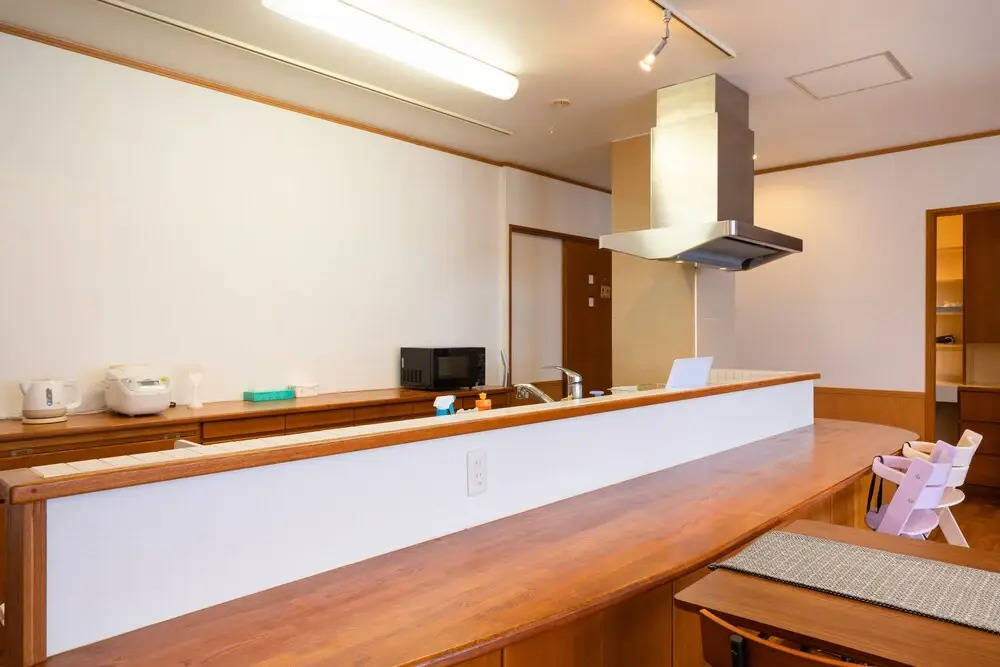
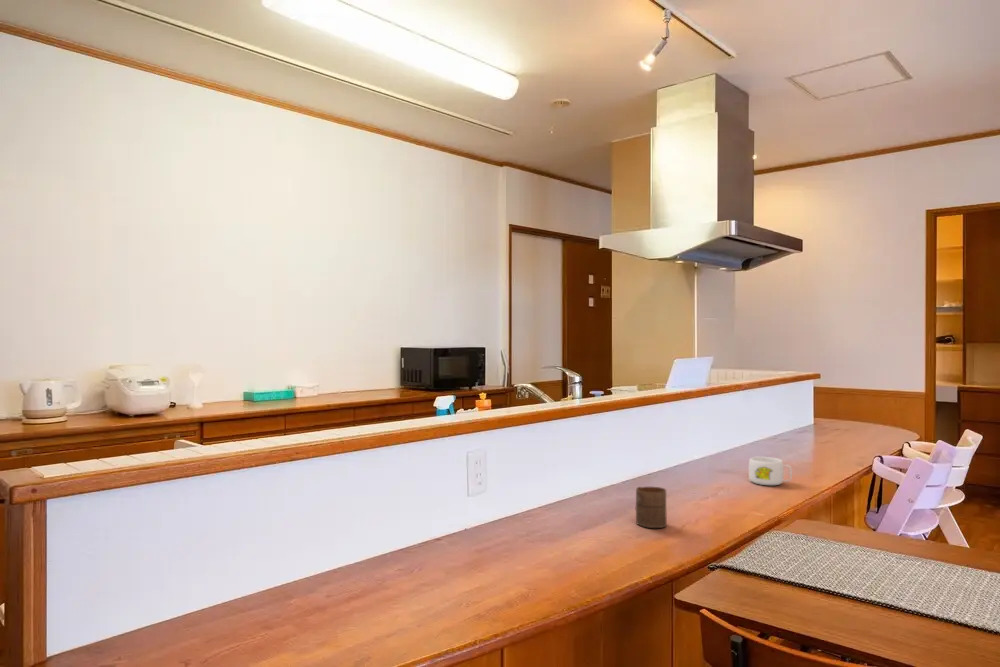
+ cup [635,486,668,529]
+ mug [748,456,793,486]
